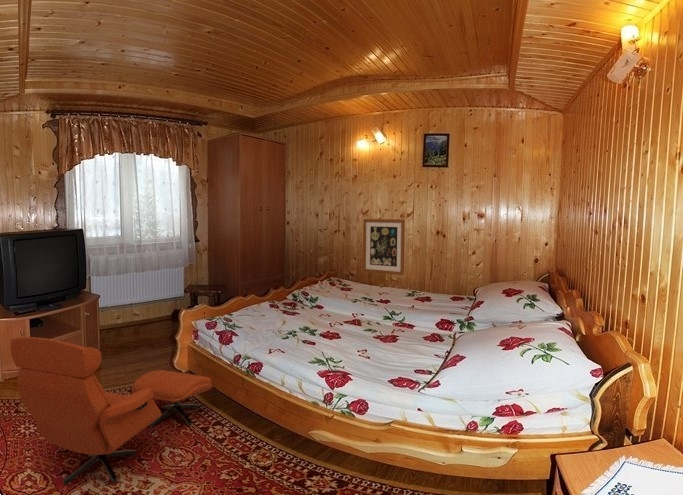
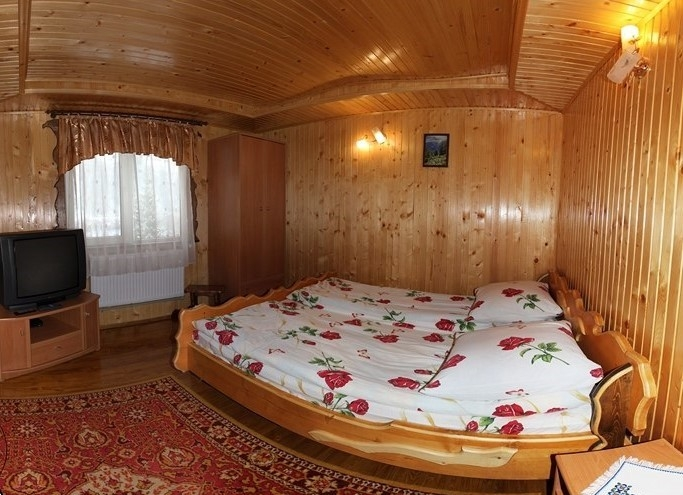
- armchair [10,336,214,485]
- wall art [362,218,406,276]
